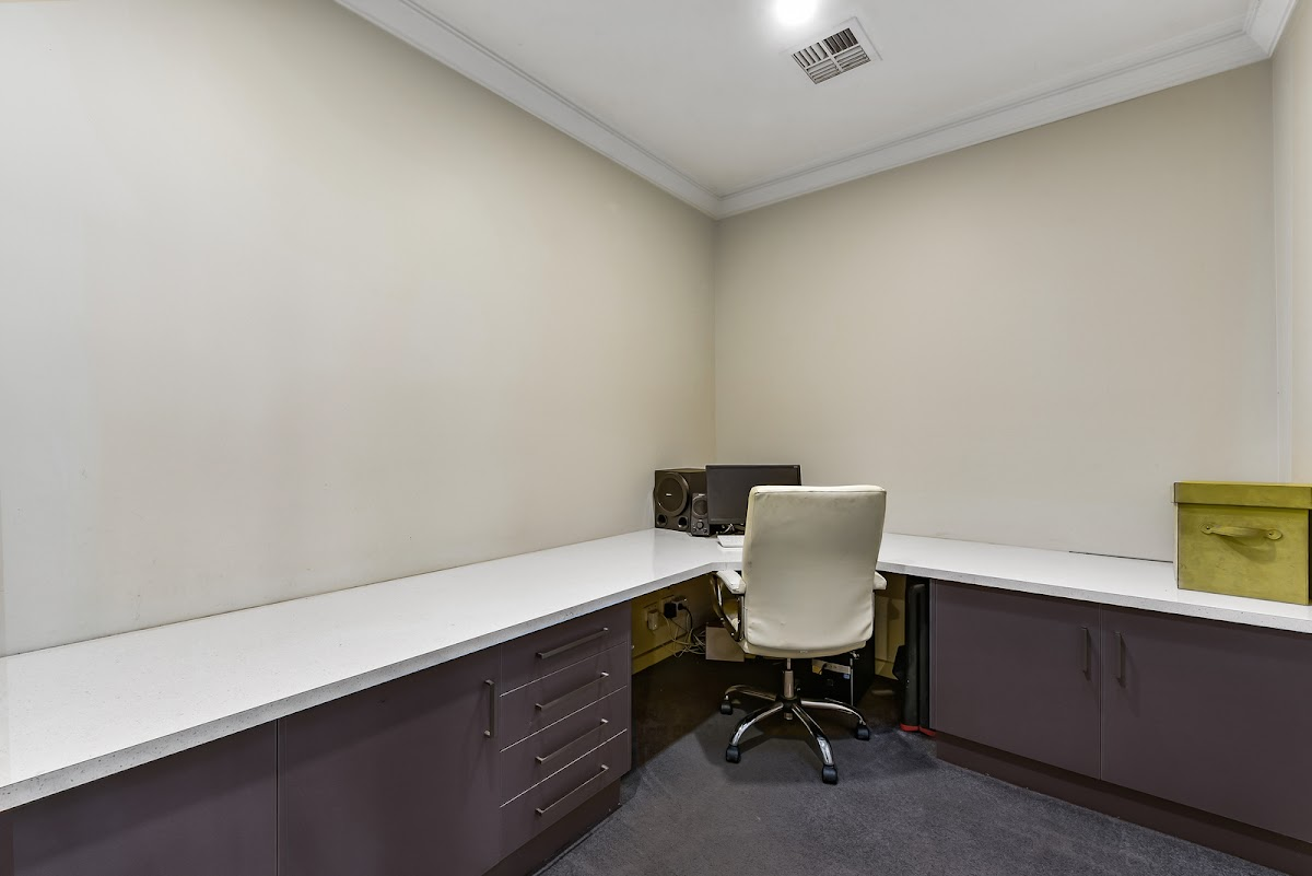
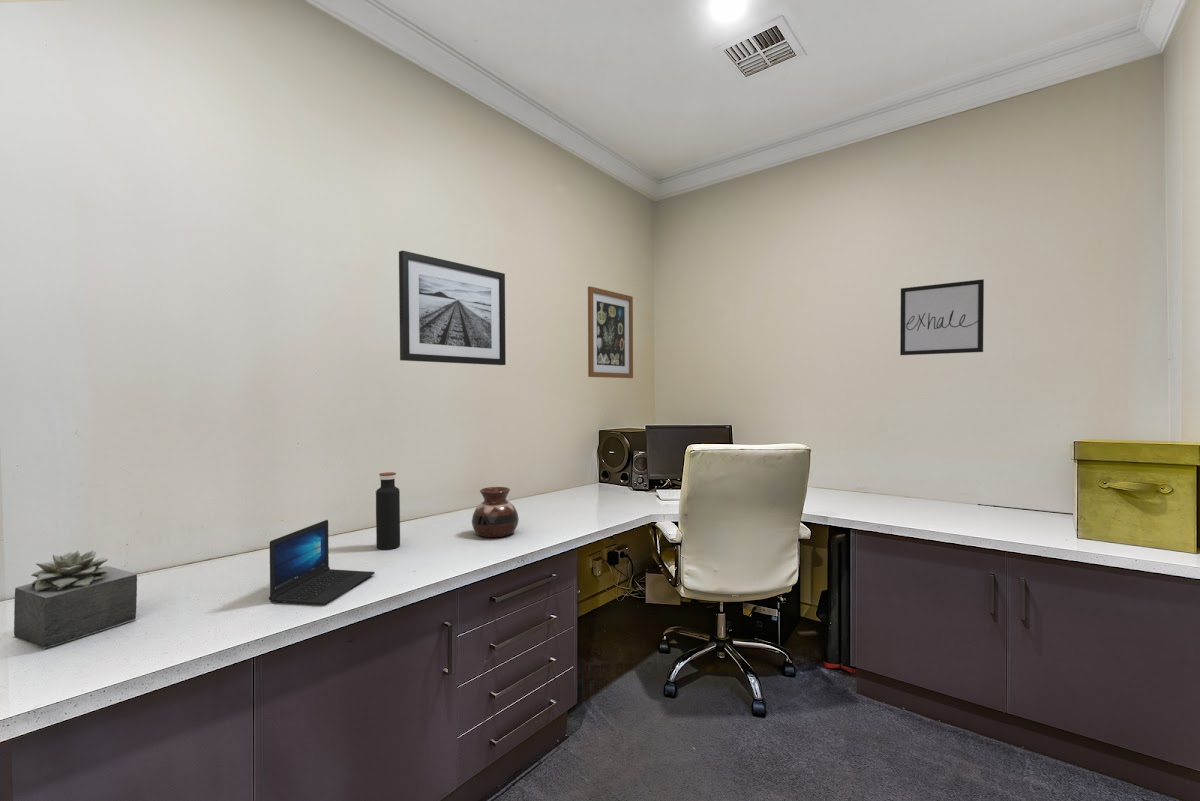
+ vase [471,486,520,538]
+ succulent plant [12,549,138,649]
+ wall art [398,250,507,366]
+ water bottle [375,471,401,550]
+ laptop [268,519,376,606]
+ wall art [899,278,985,356]
+ wall art [587,285,634,379]
